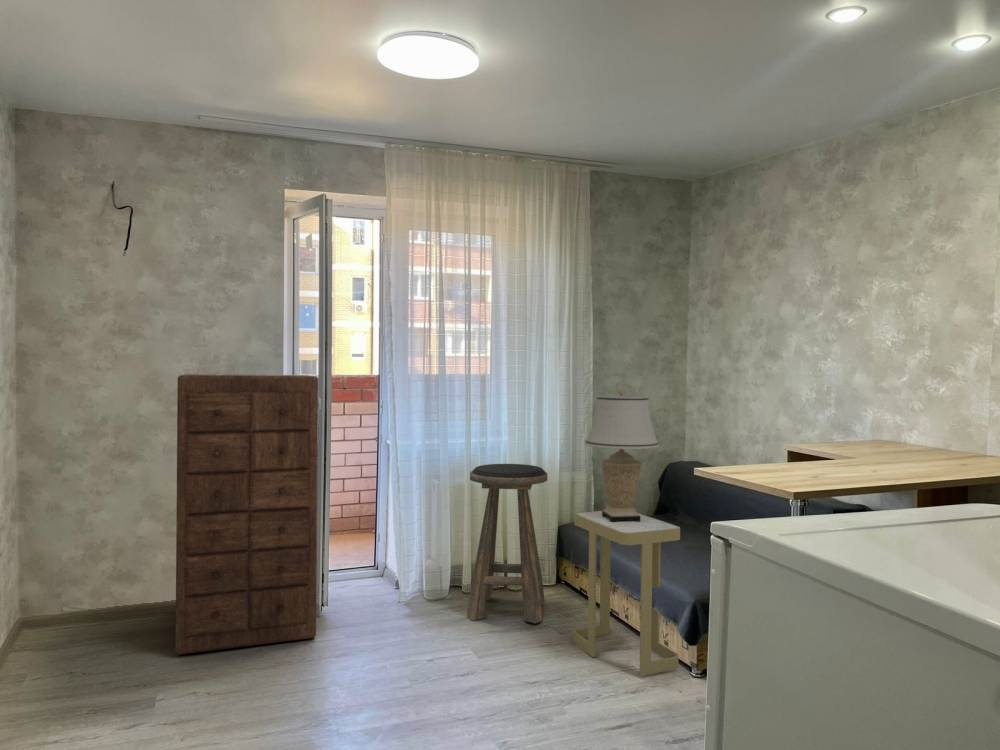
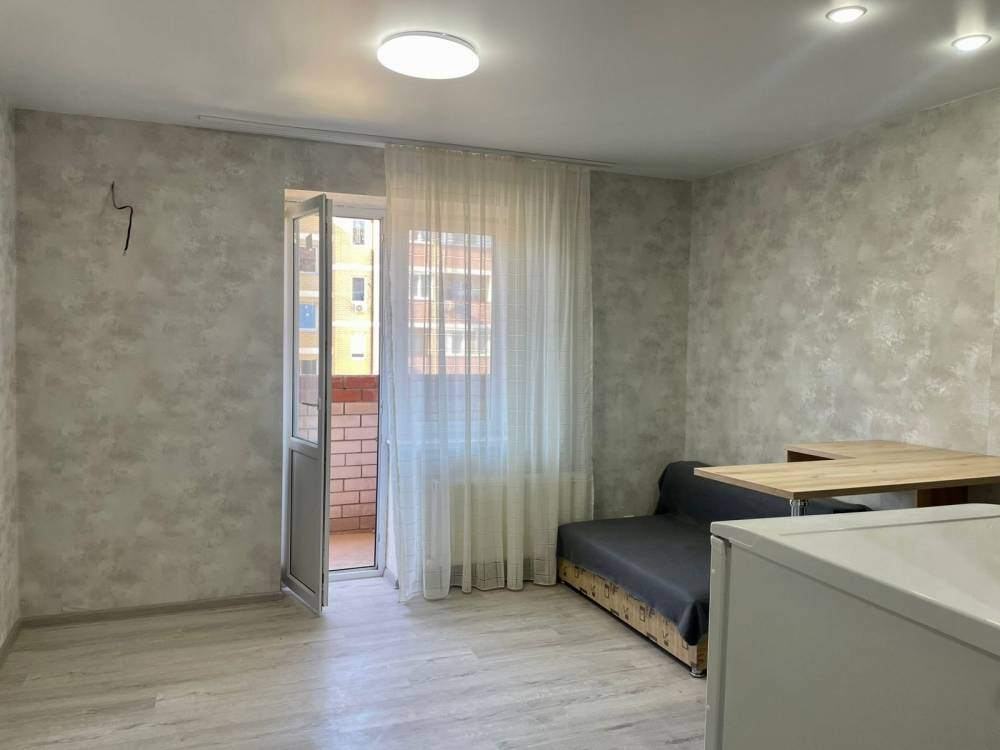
- dresser [174,373,319,655]
- stool [466,463,548,624]
- side table [572,510,681,677]
- table lamp [584,385,660,522]
